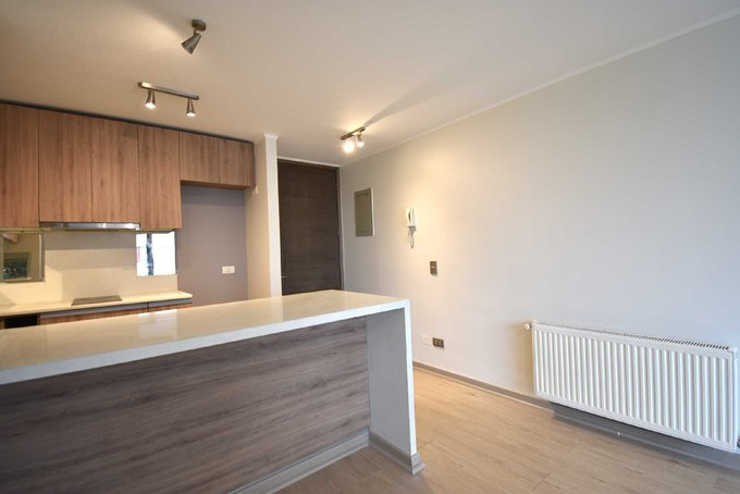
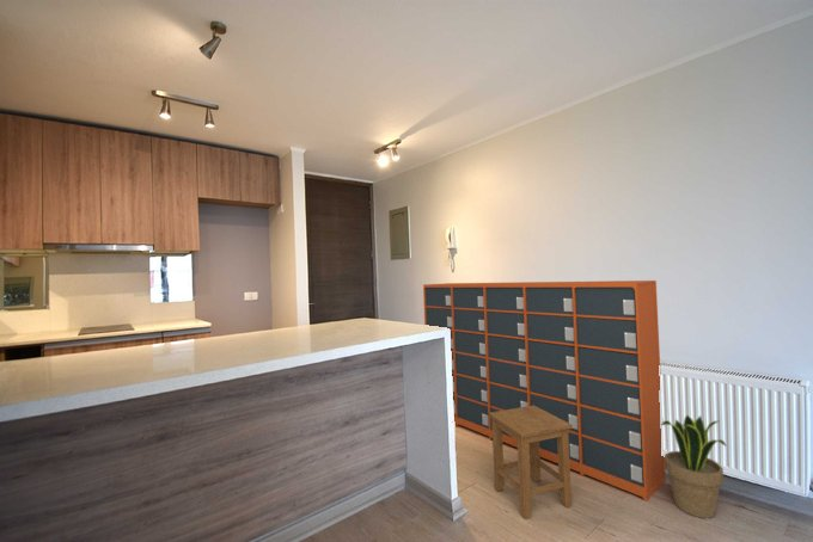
+ stool [488,406,573,521]
+ storage cabinet [422,279,667,503]
+ potted plant [660,414,728,519]
